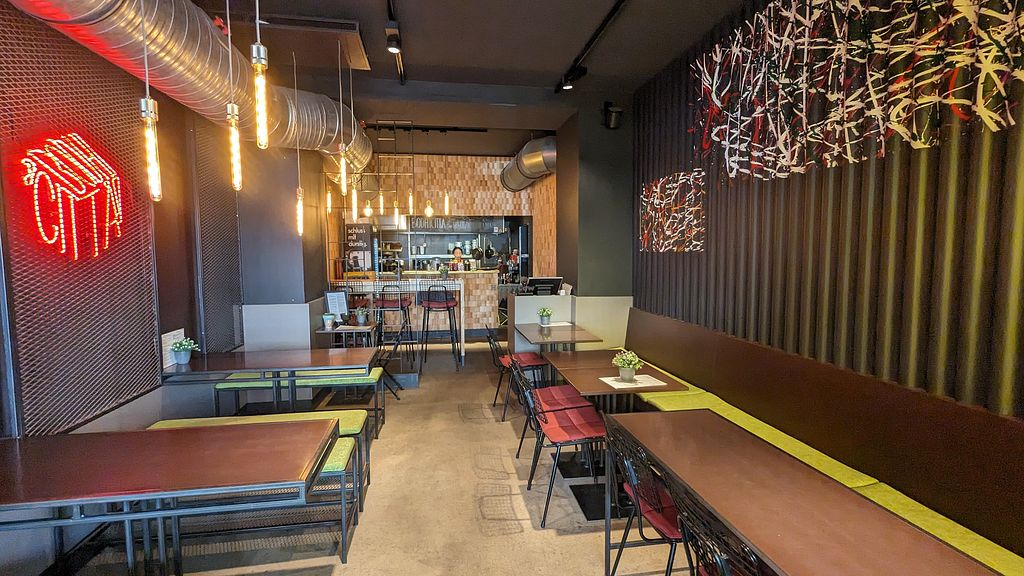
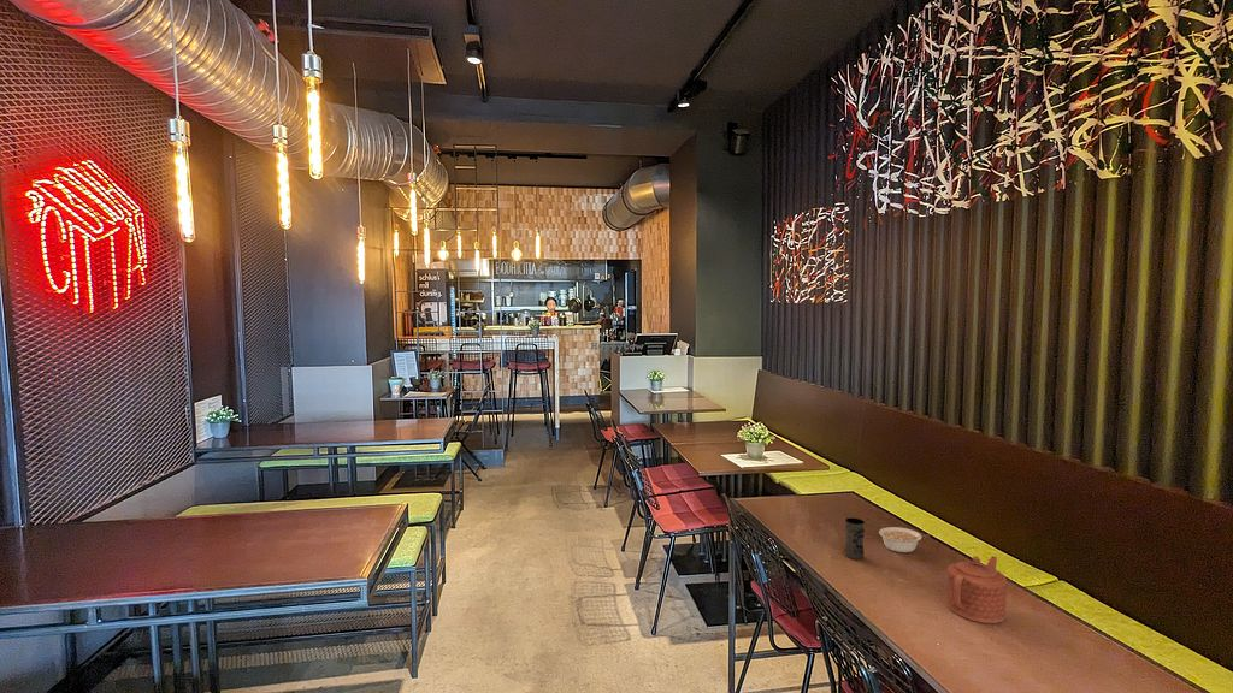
+ teapot [946,555,1008,624]
+ jar [844,517,866,561]
+ legume [878,526,932,553]
